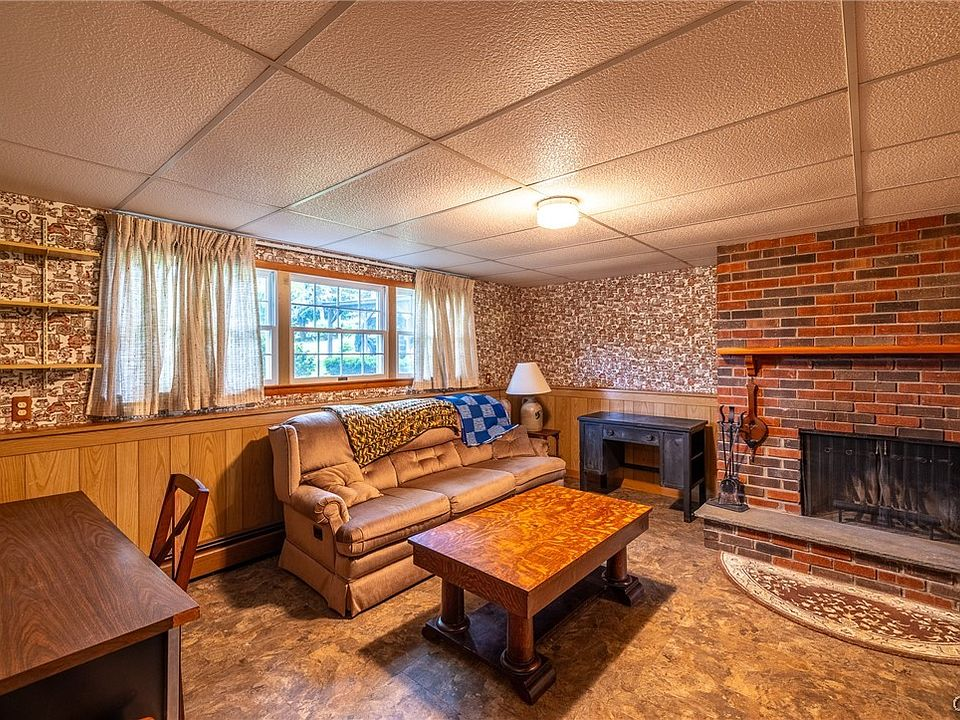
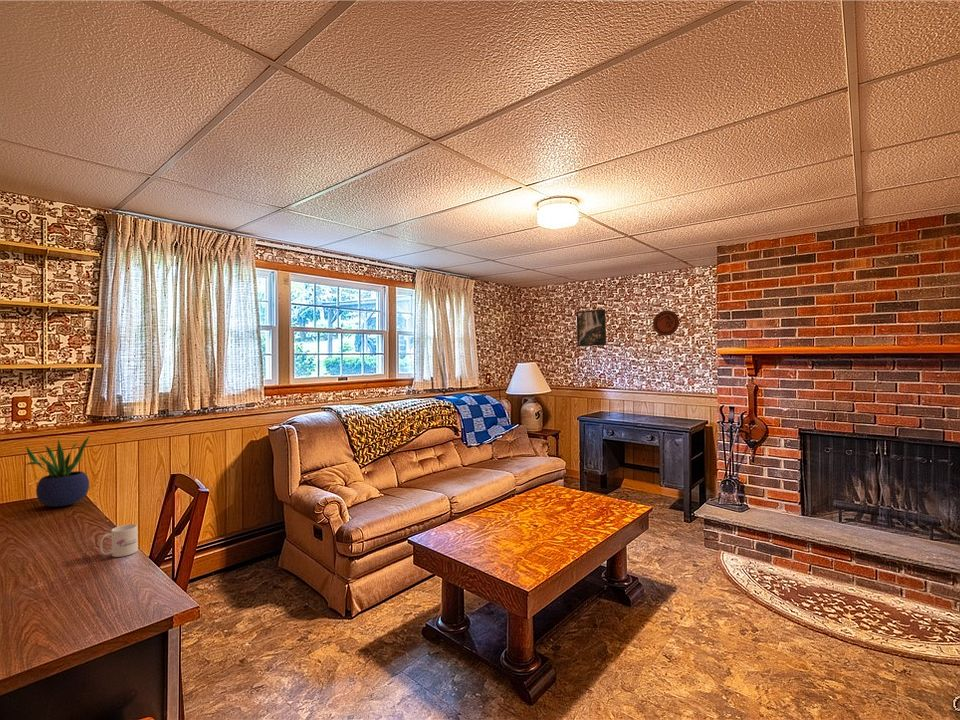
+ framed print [576,308,607,347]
+ decorative plate [652,309,680,337]
+ mug [99,523,139,558]
+ potted plant [25,436,90,508]
